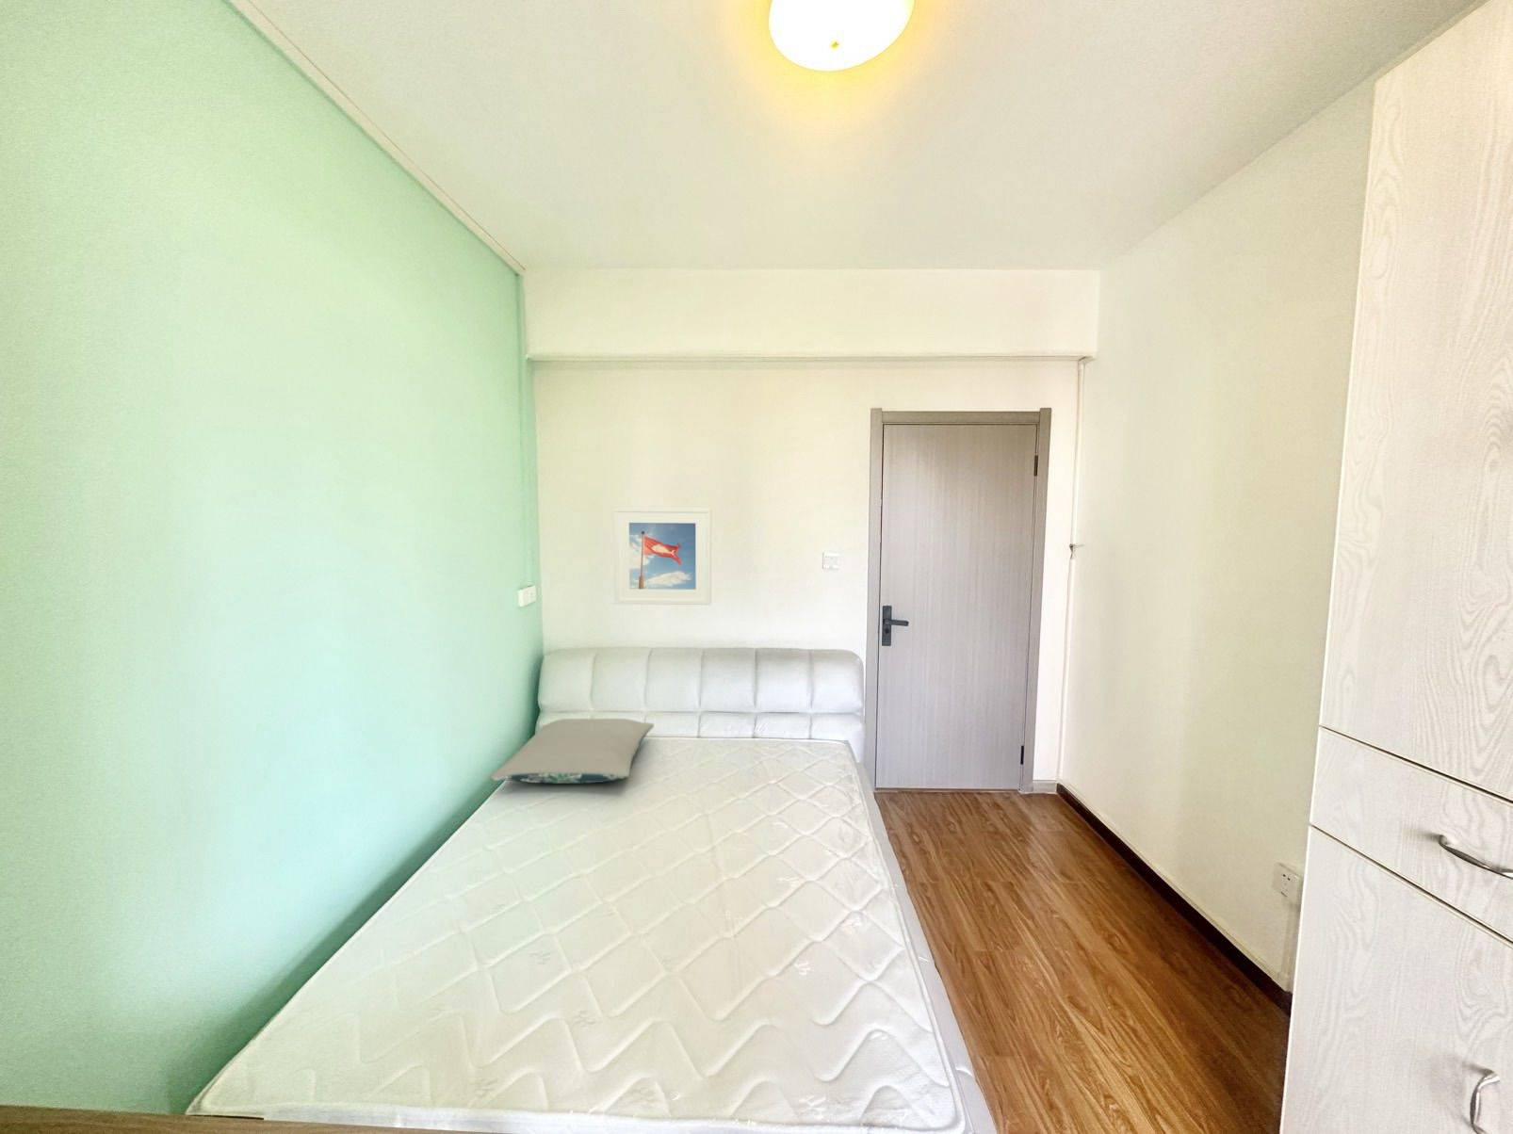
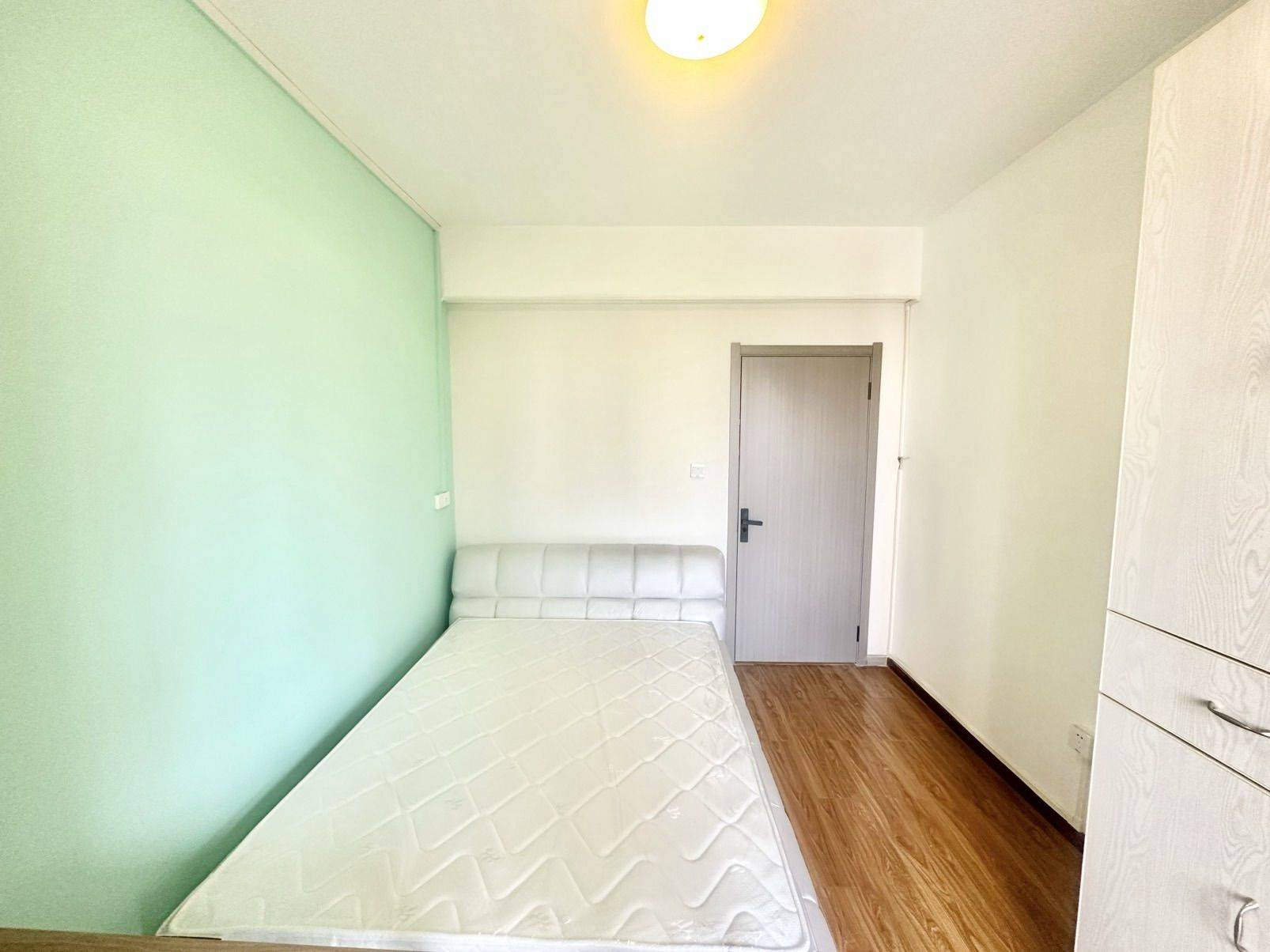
- pillow [488,718,655,785]
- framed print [612,506,712,605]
